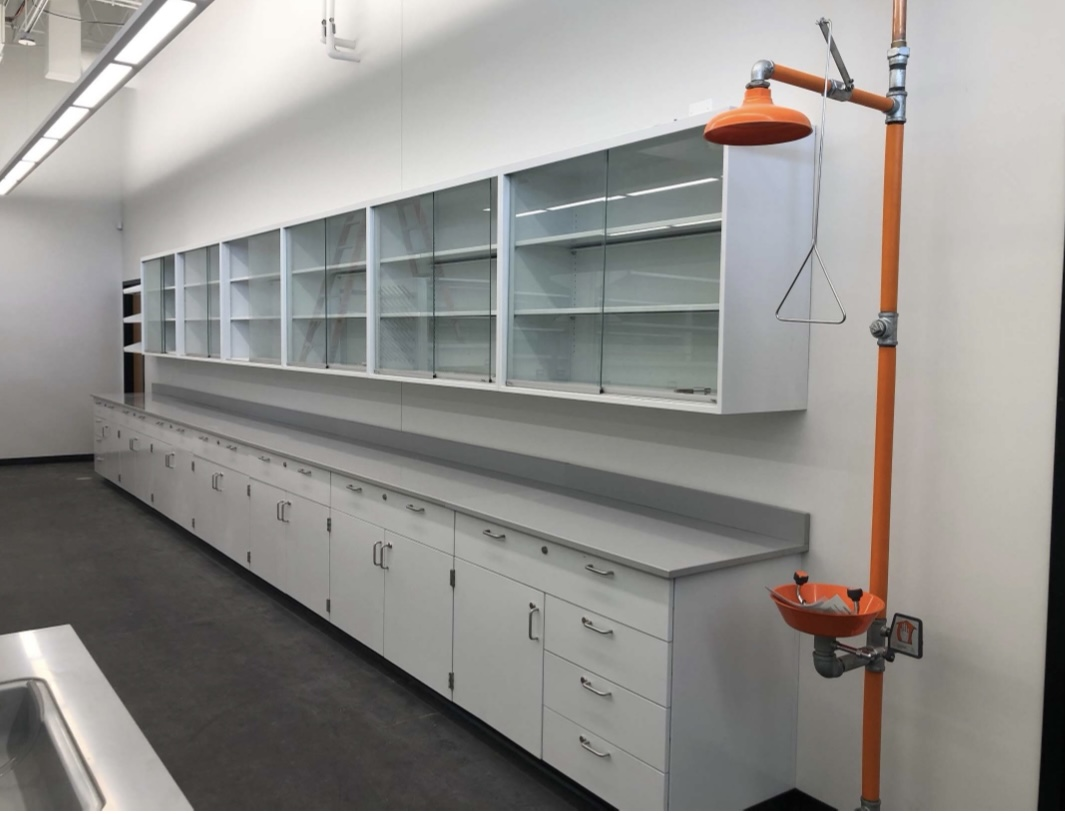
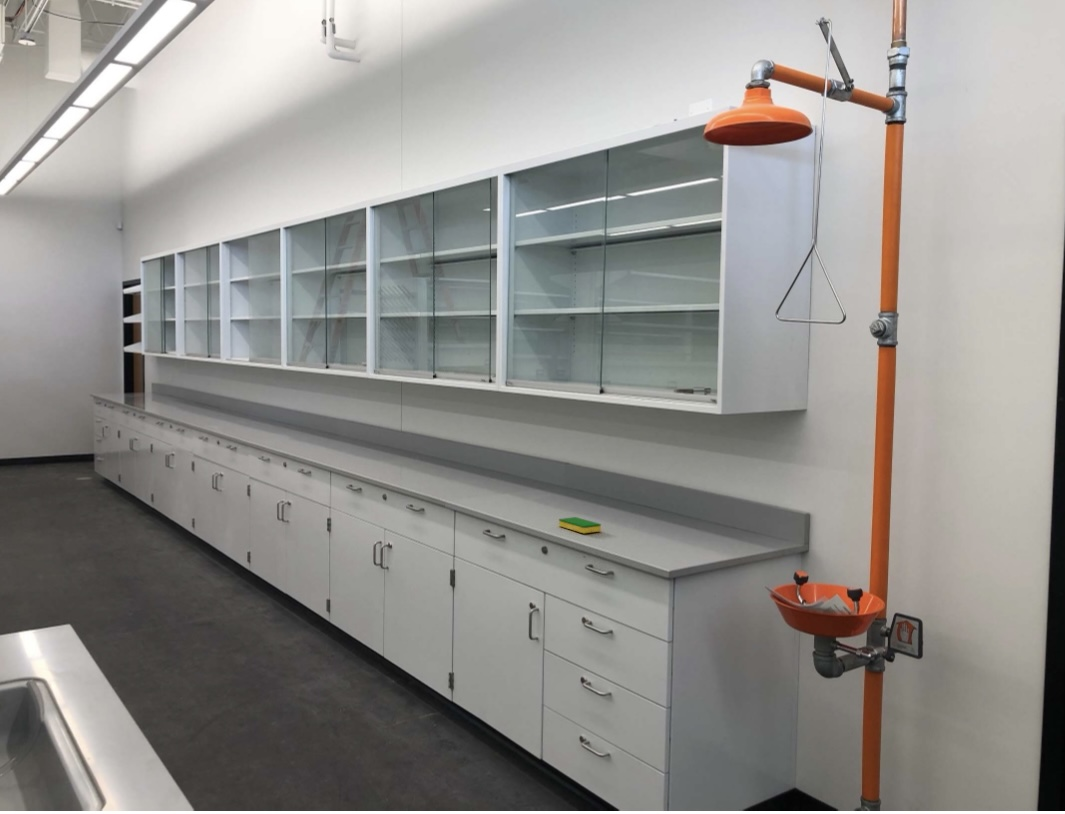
+ dish sponge [558,516,602,534]
